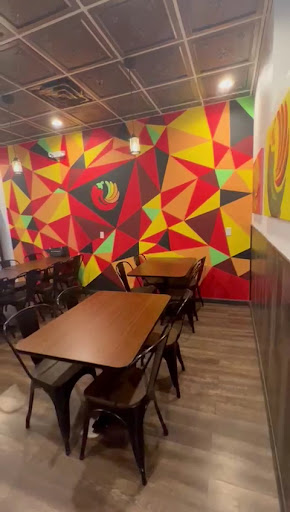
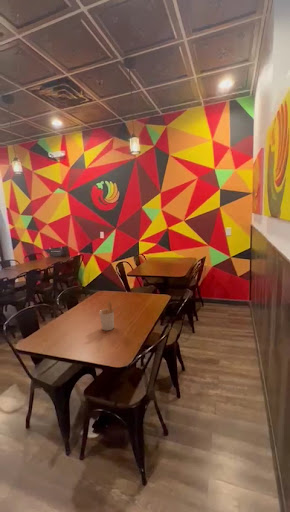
+ utensil holder [98,300,120,332]
